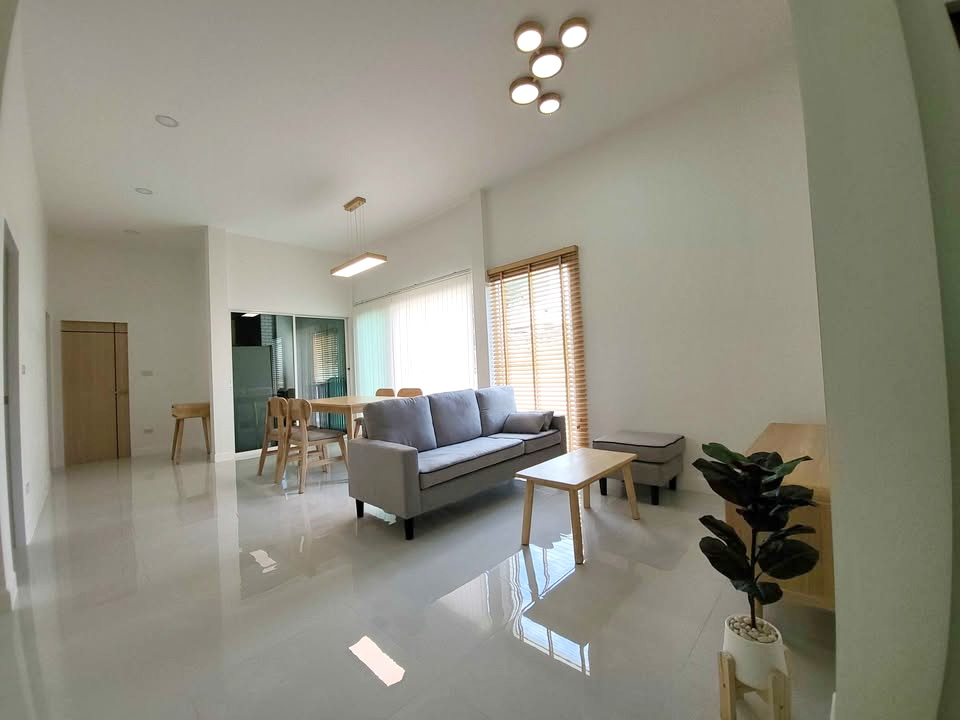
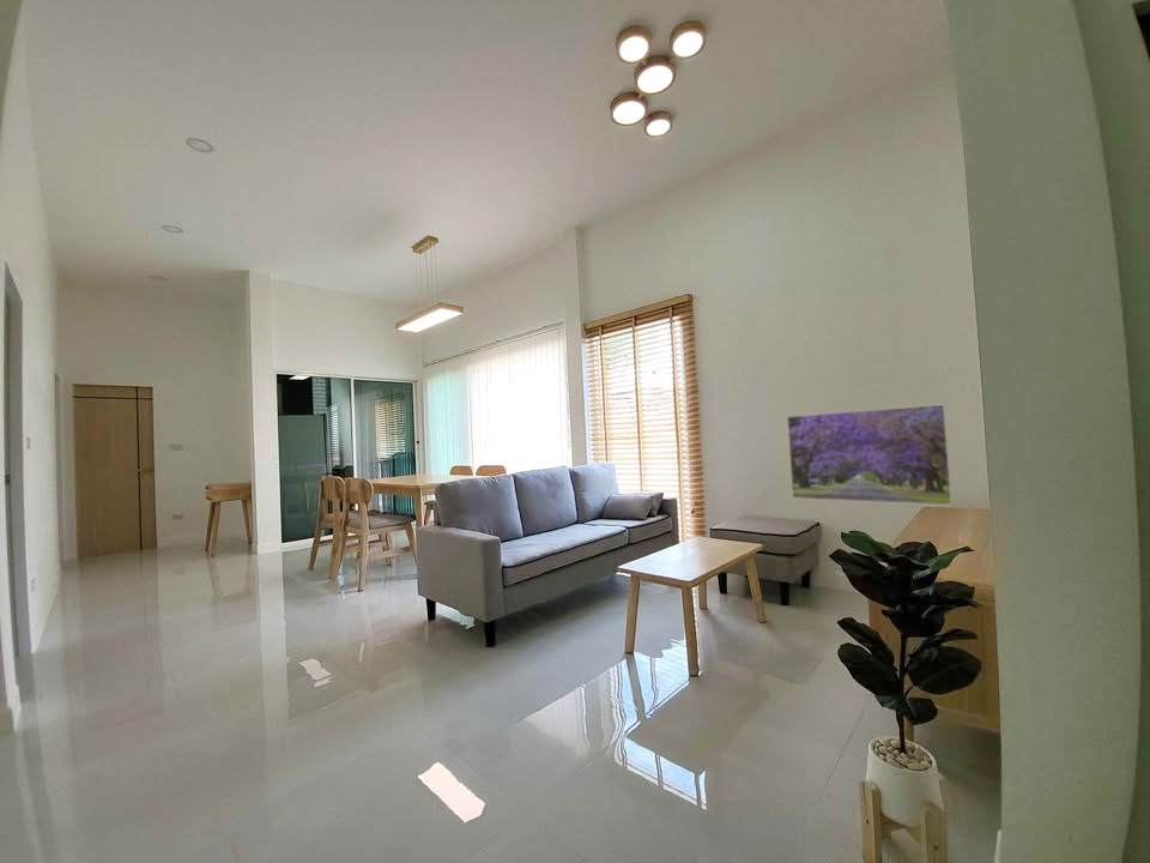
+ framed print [786,403,954,506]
